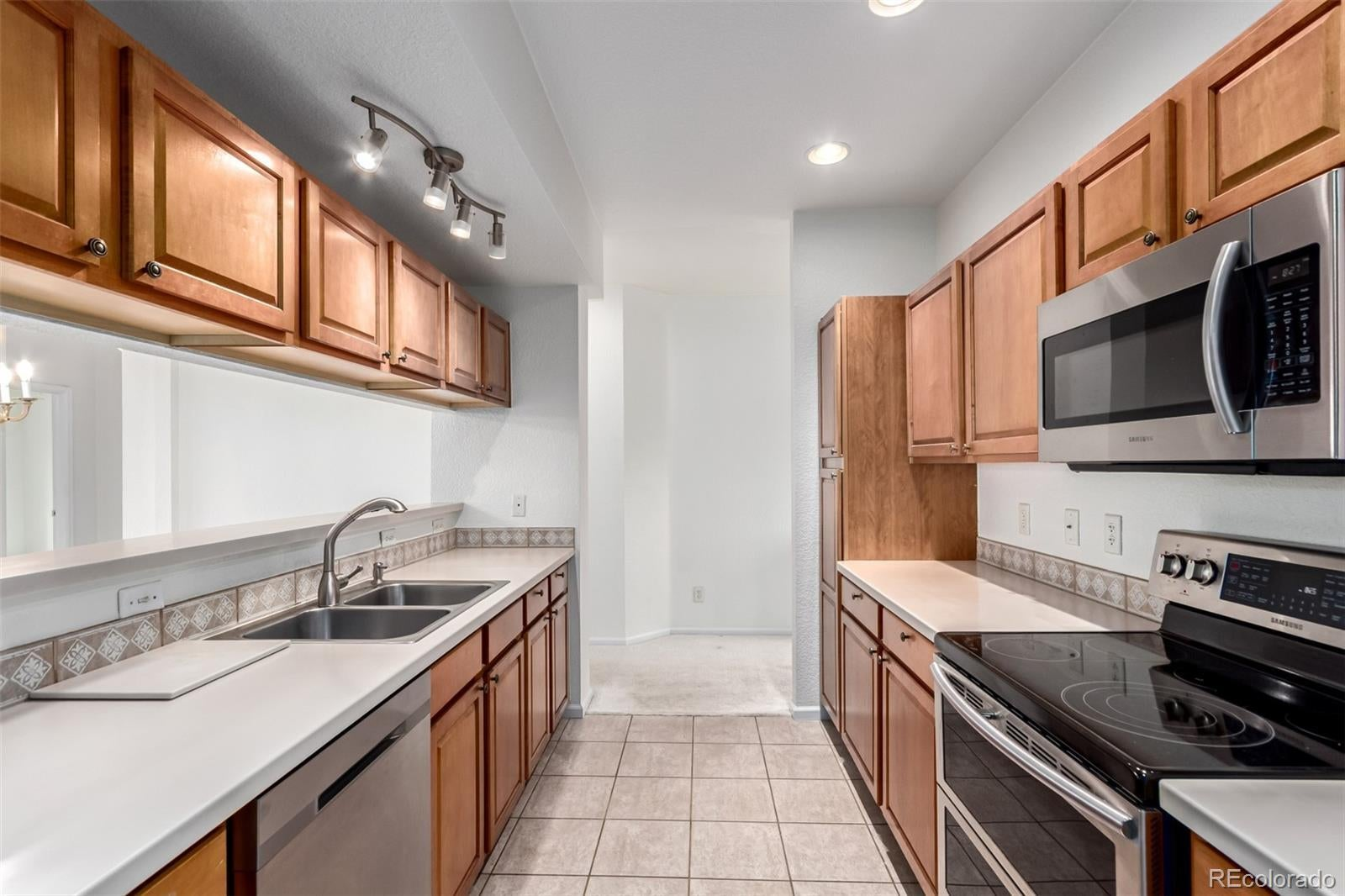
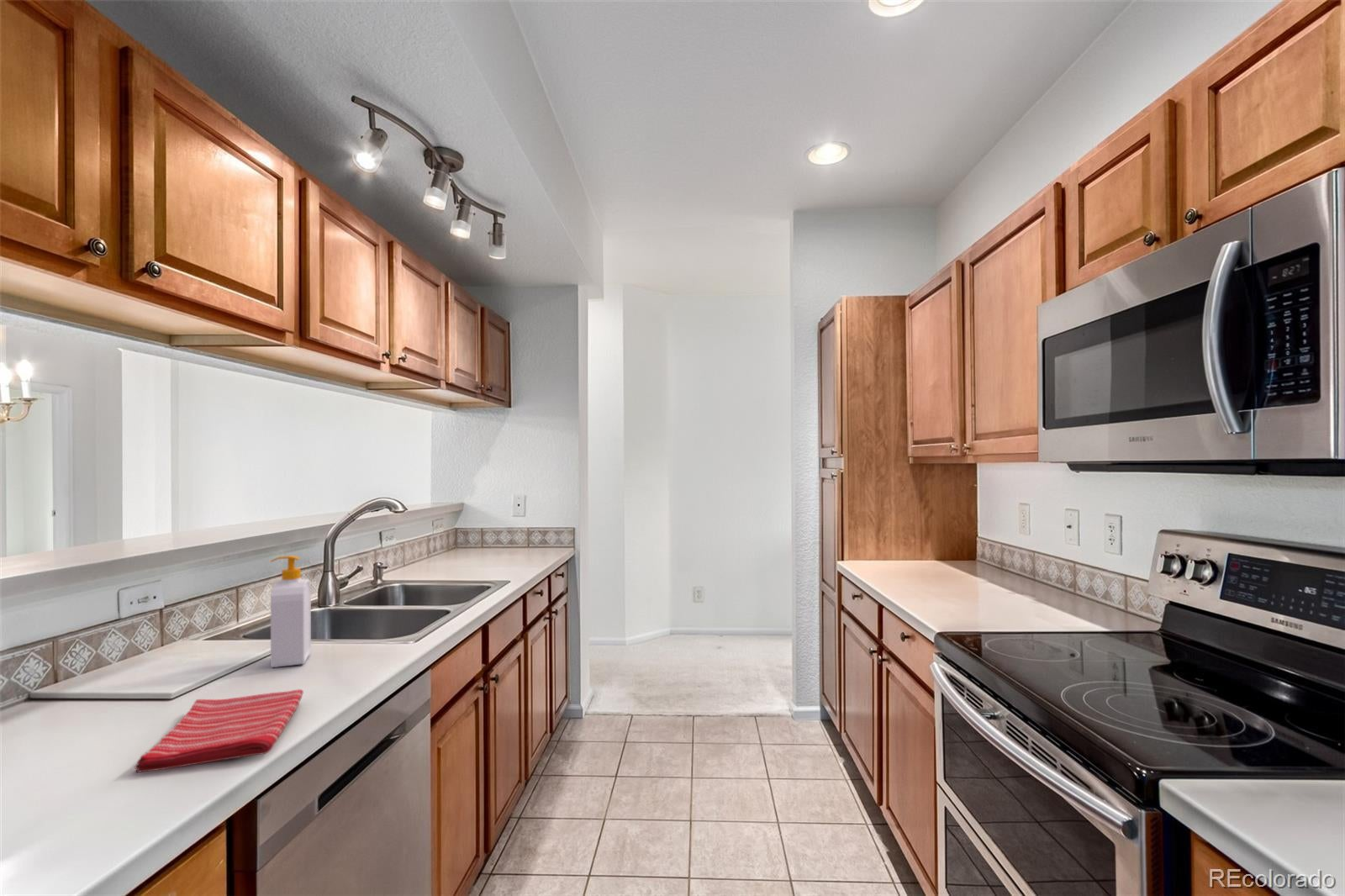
+ dish towel [134,688,304,773]
+ soap bottle [270,555,312,668]
